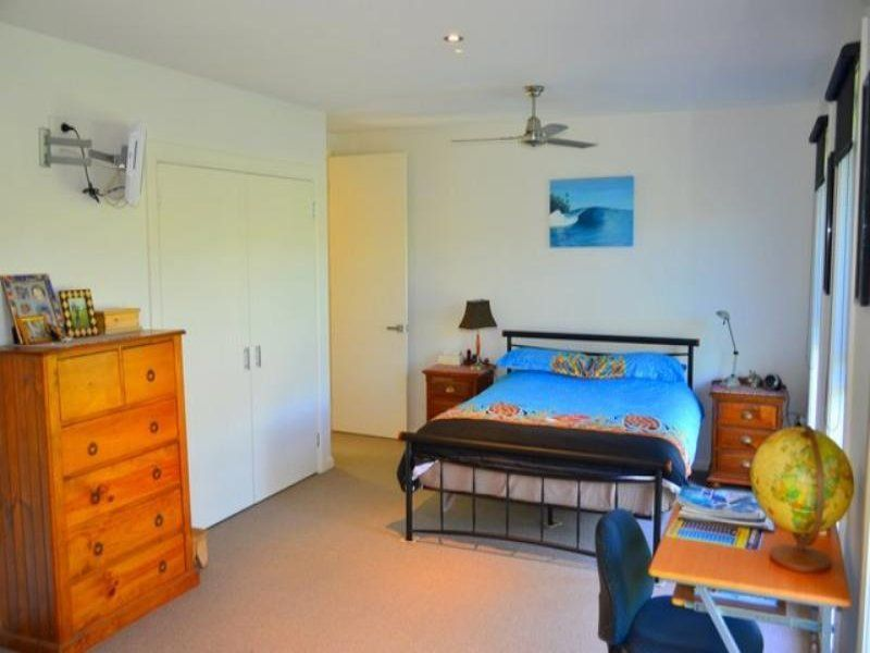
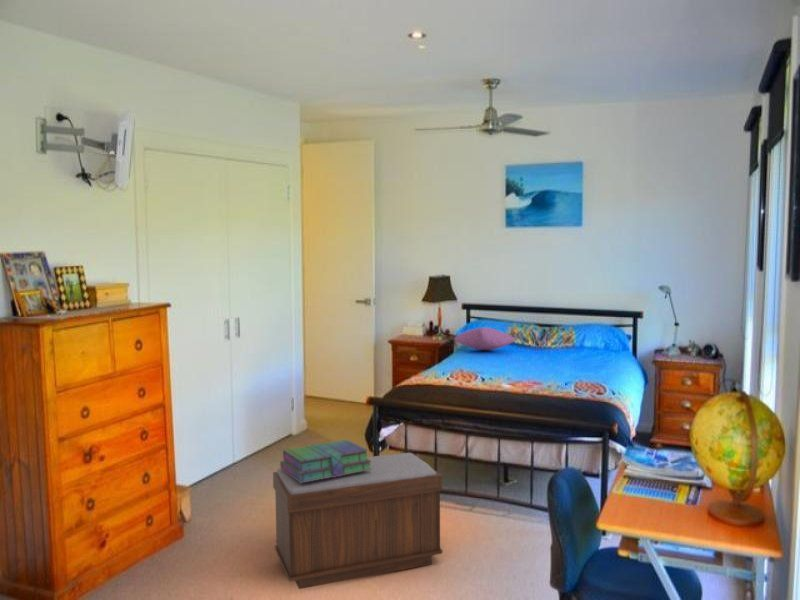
+ stack of books [279,439,372,483]
+ cushion [453,327,516,351]
+ bench [272,452,443,590]
